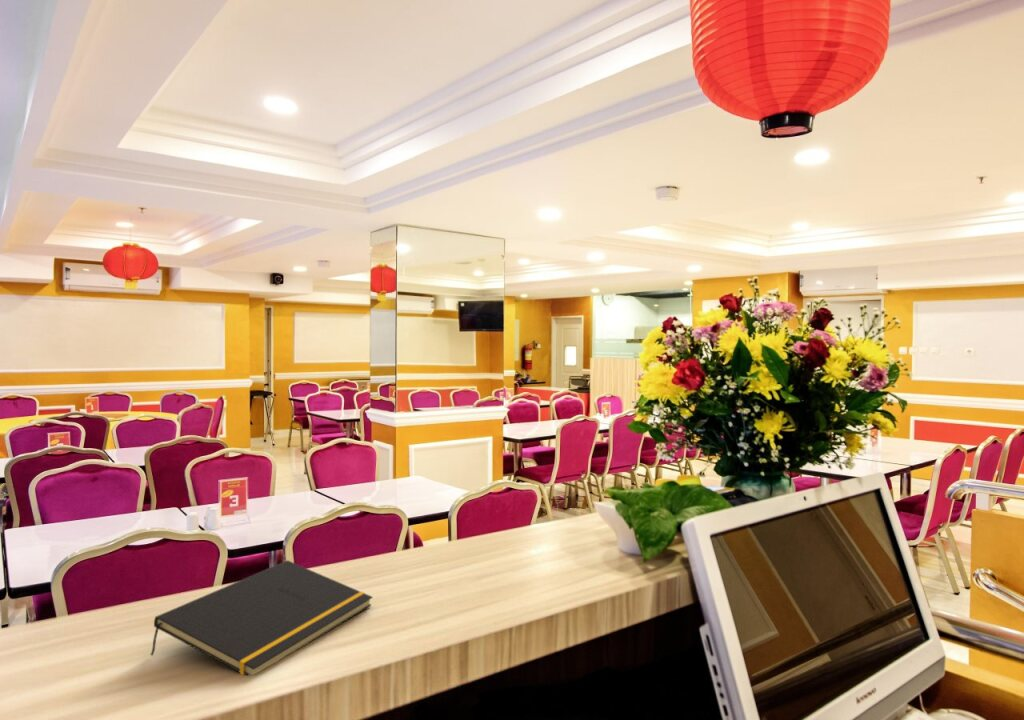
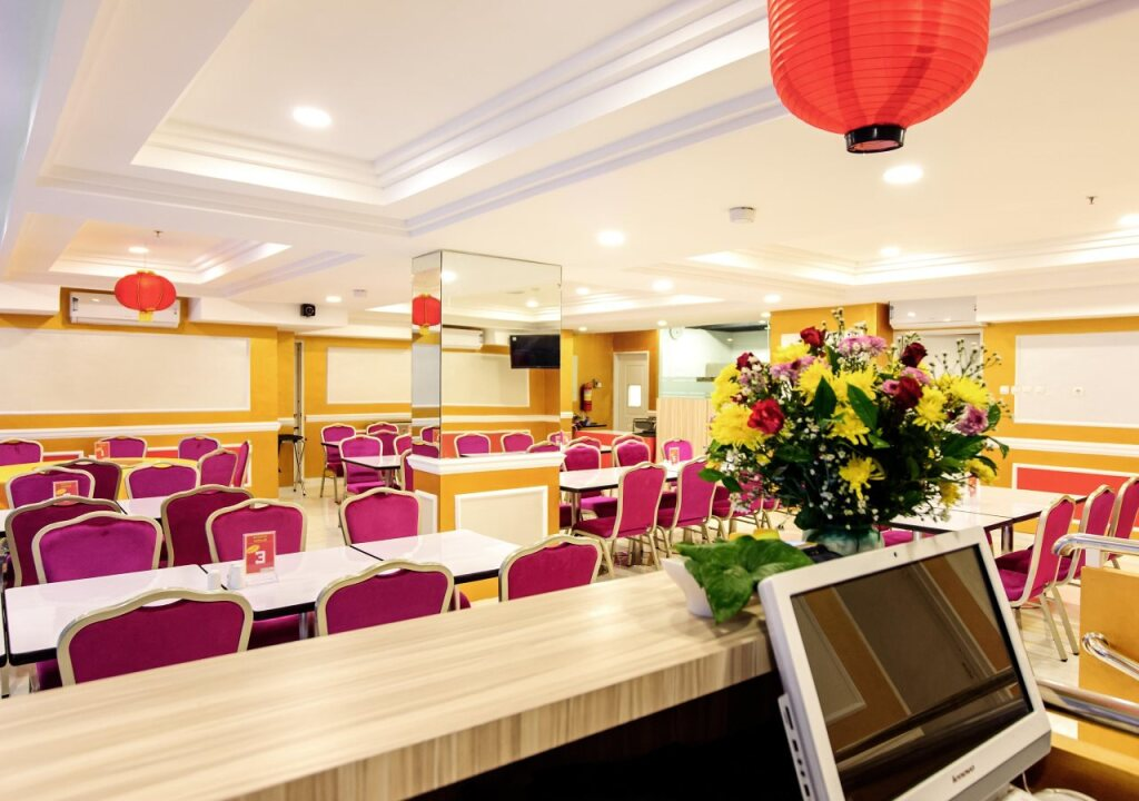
- notepad [149,559,374,677]
